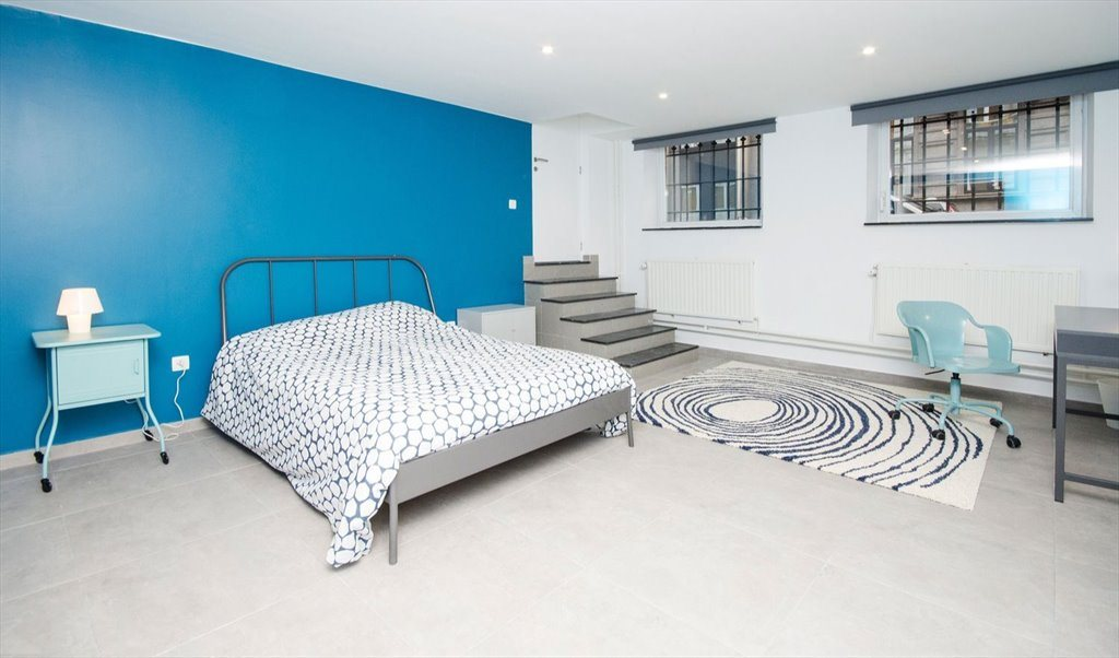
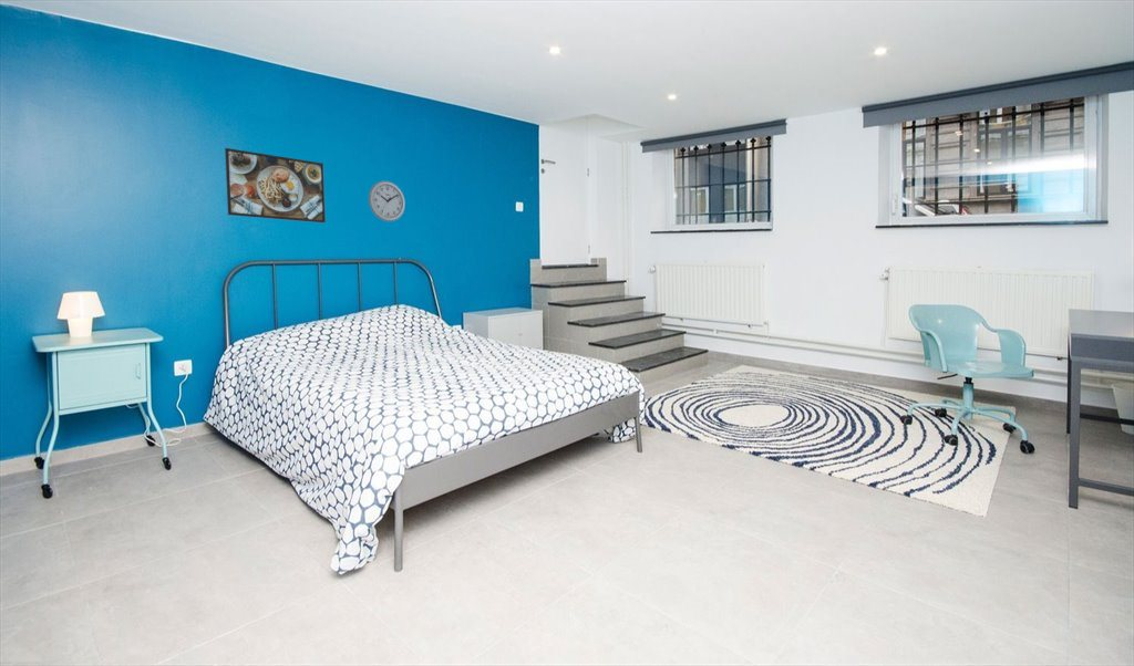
+ wall clock [368,180,406,222]
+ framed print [224,147,327,223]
